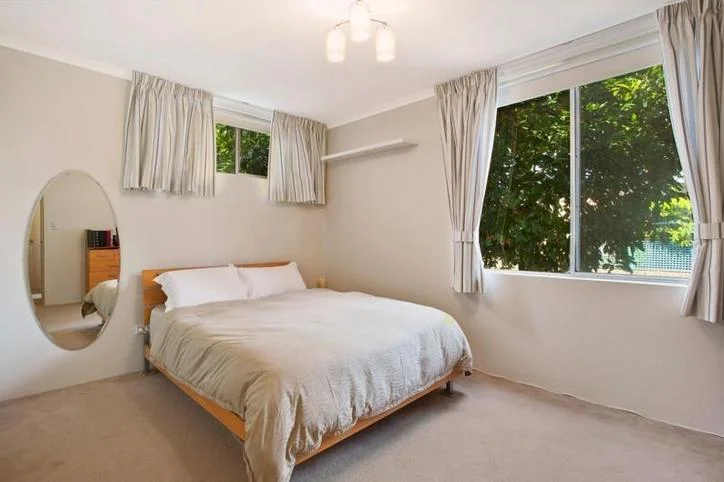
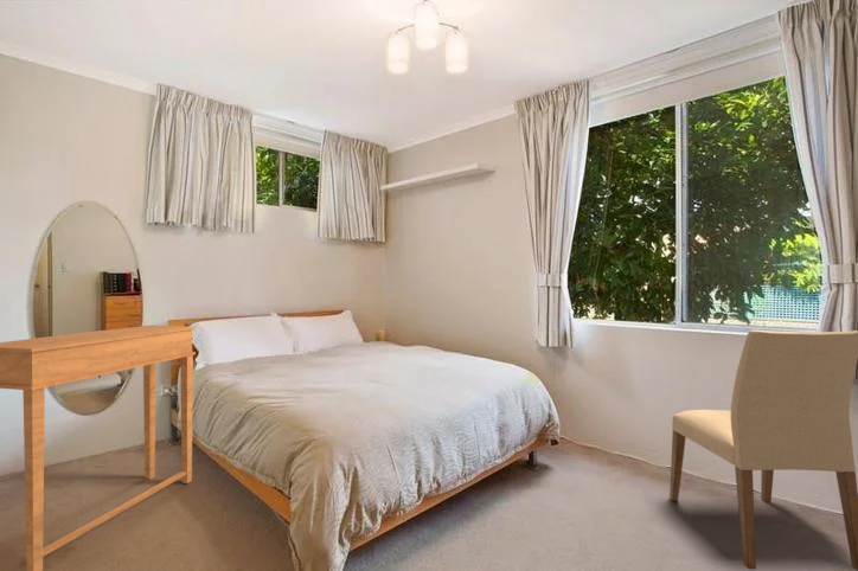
+ chair [668,329,858,571]
+ side table [0,325,197,571]
